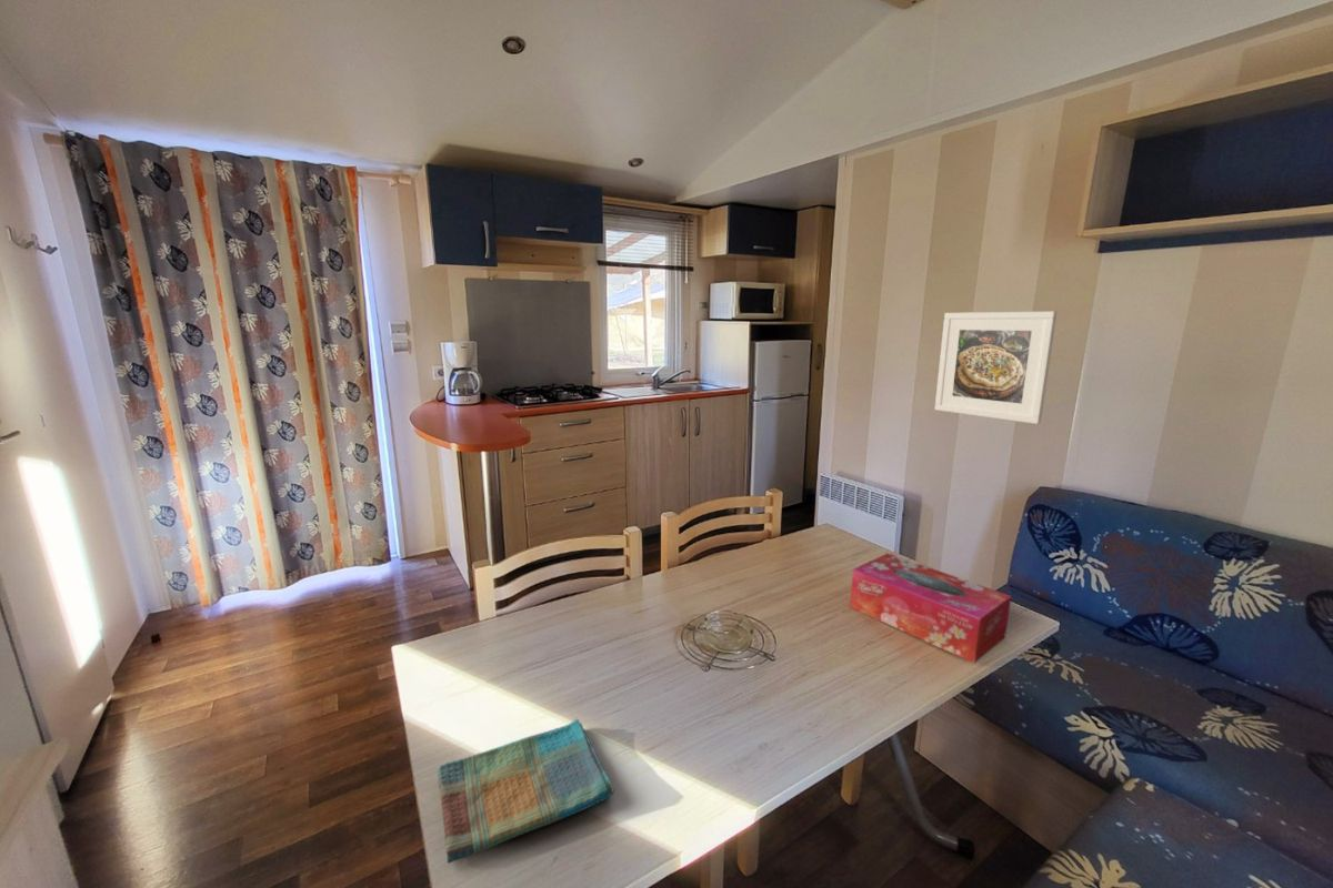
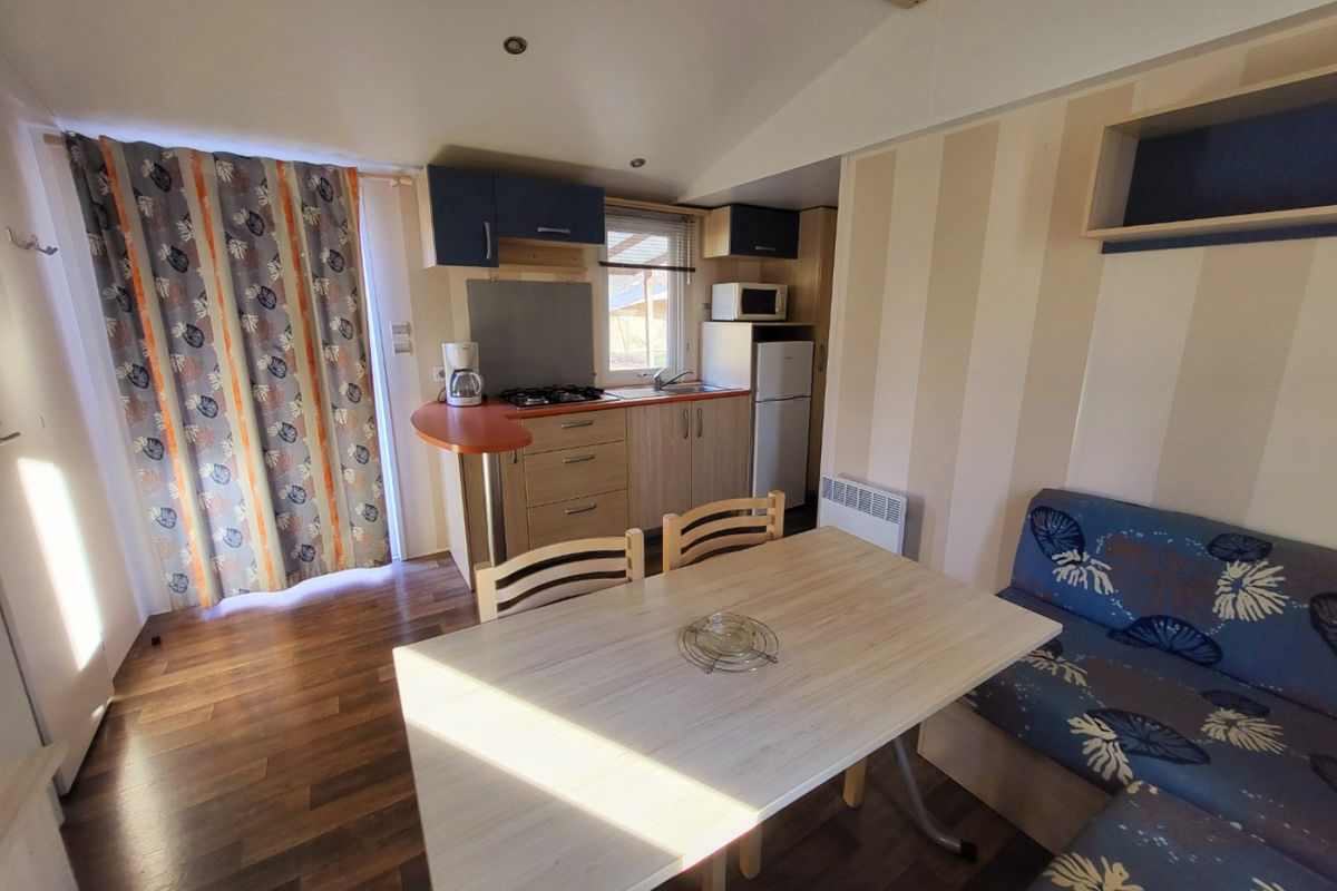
- tissue box [849,552,1012,664]
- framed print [934,310,1059,425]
- dish towel [437,717,615,865]
